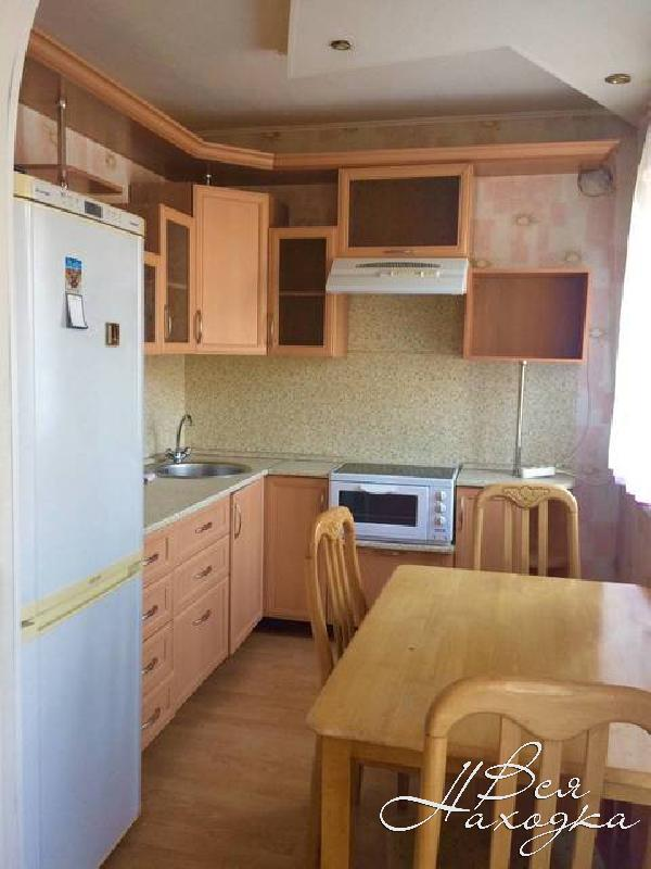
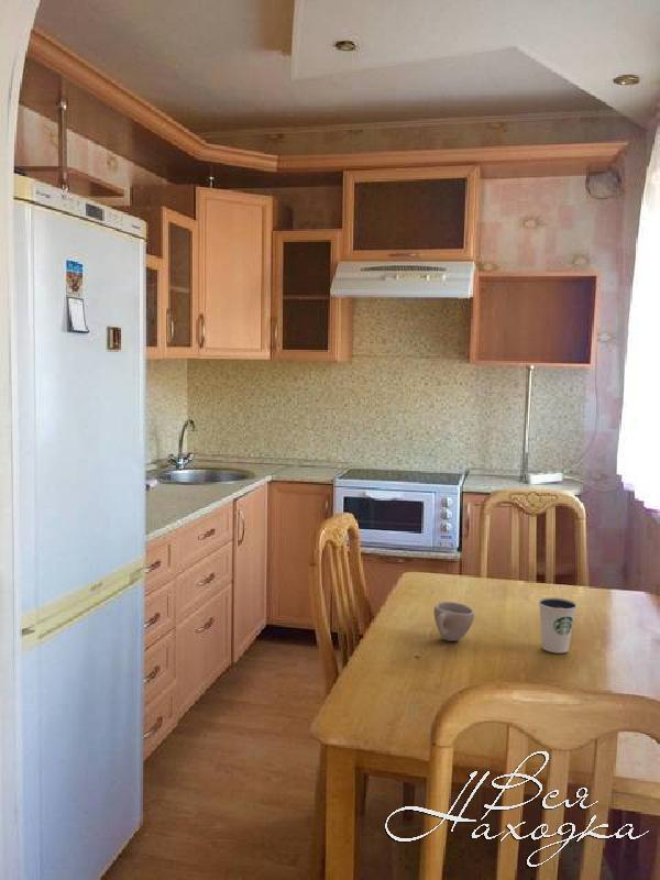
+ dixie cup [537,596,579,654]
+ cup [432,601,475,642]
